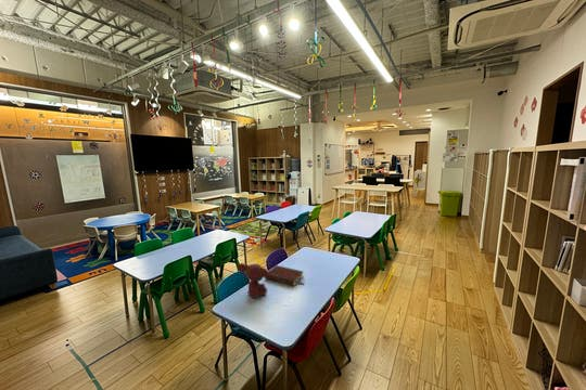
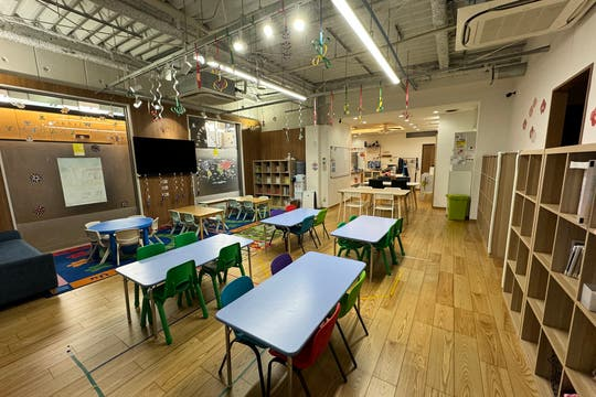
- teddy bear [237,262,268,299]
- book [265,264,305,287]
